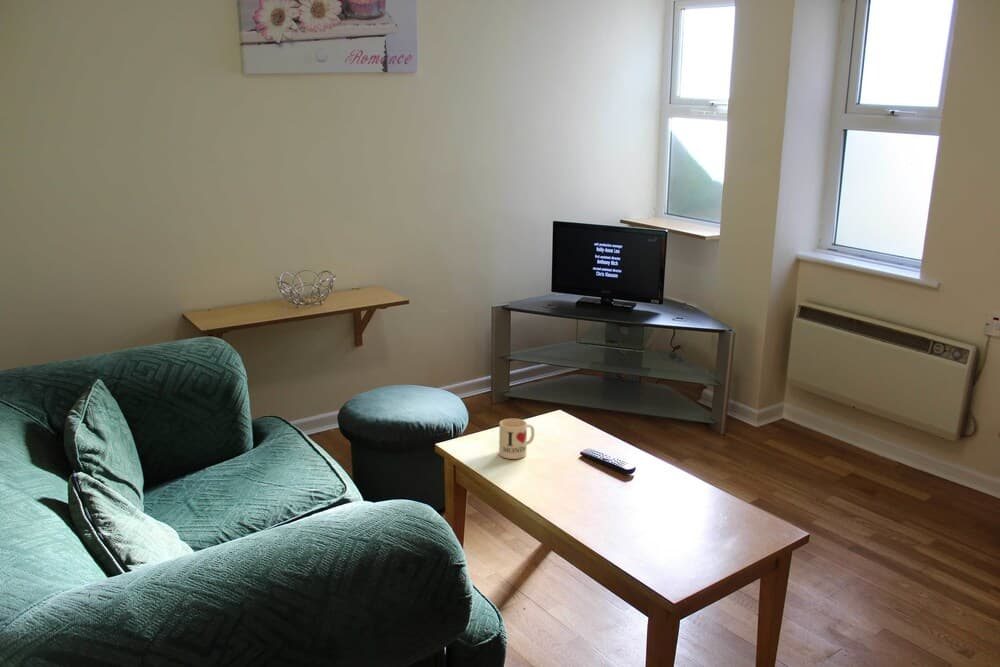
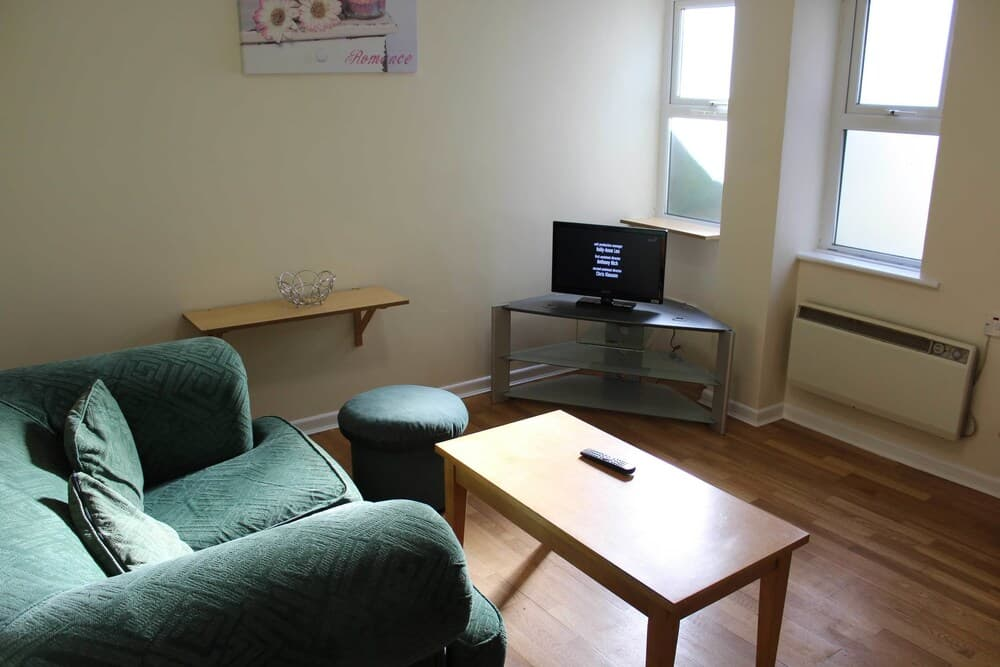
- mug [498,418,535,460]
